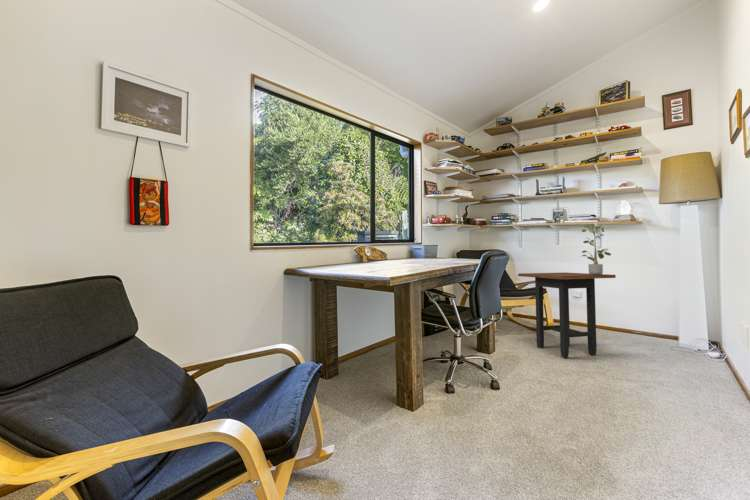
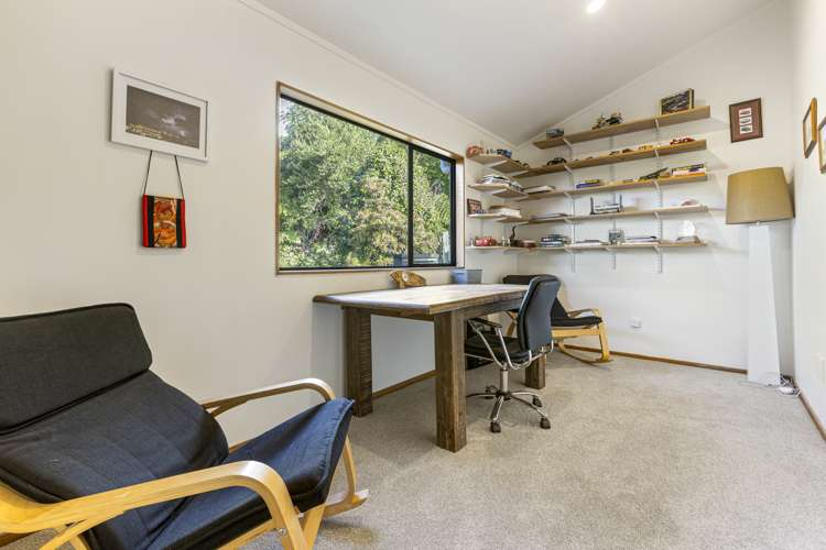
- side table [517,272,617,359]
- potted plant [581,224,612,275]
